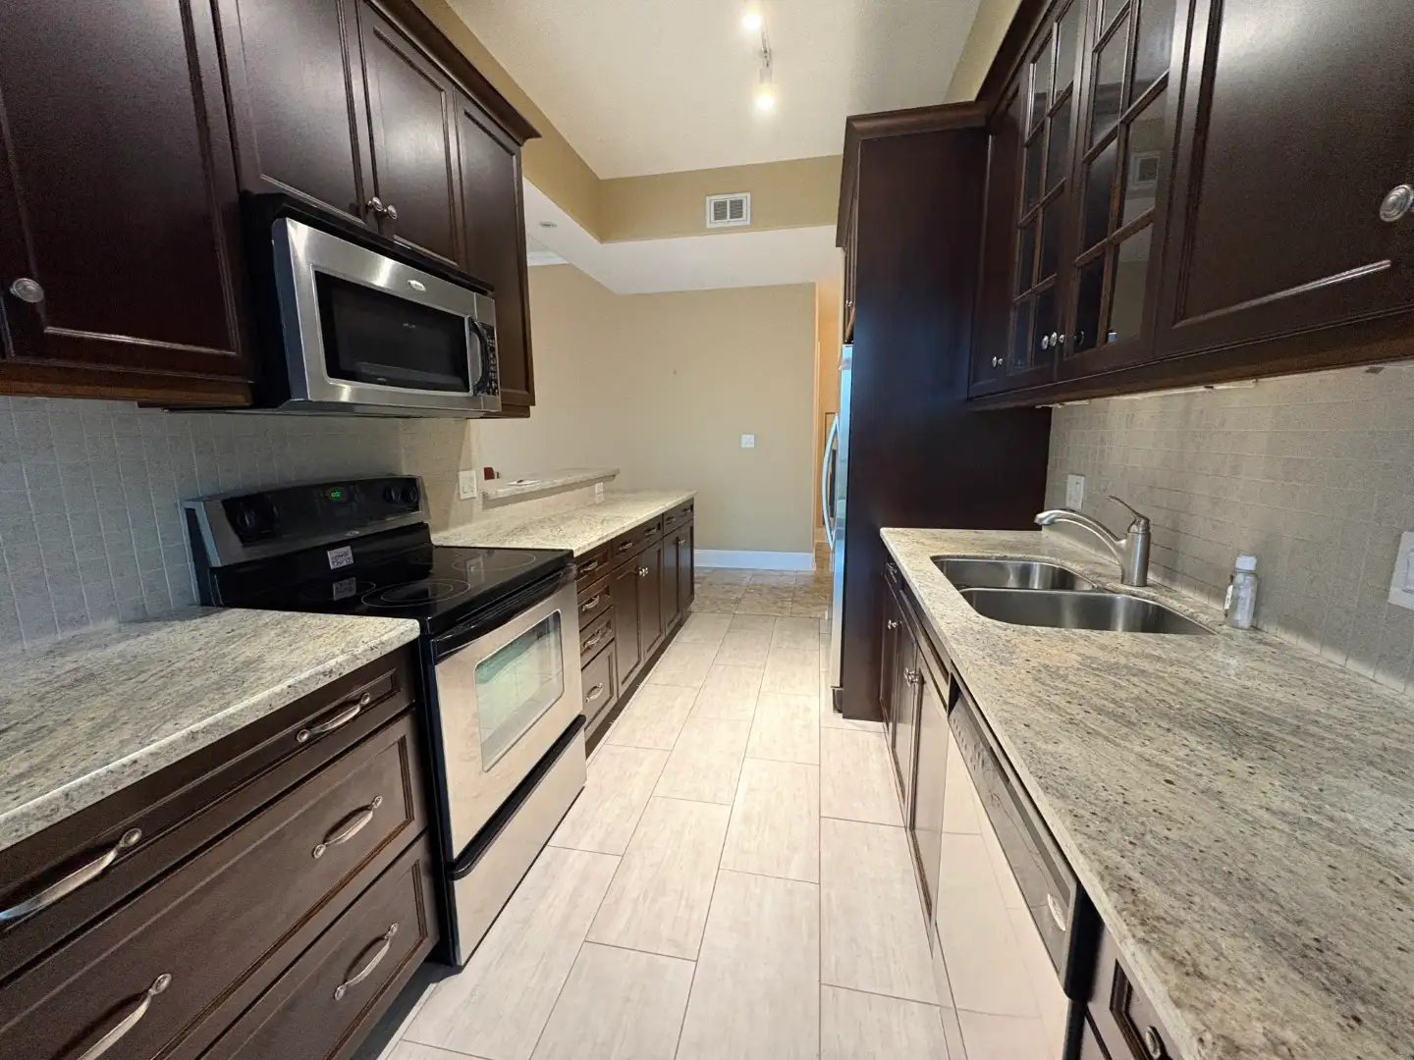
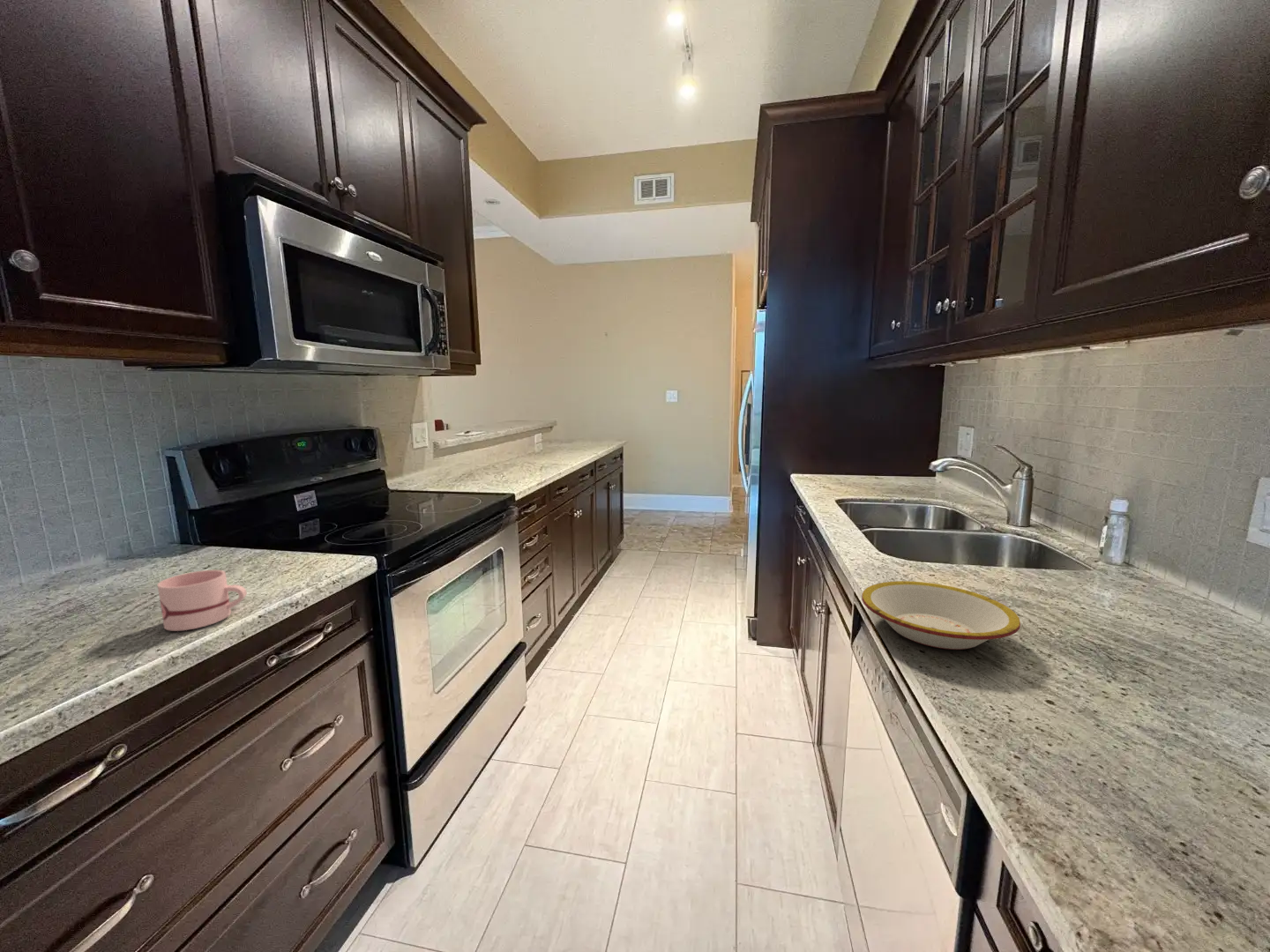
+ bowl [861,580,1021,651]
+ mug [157,569,248,632]
